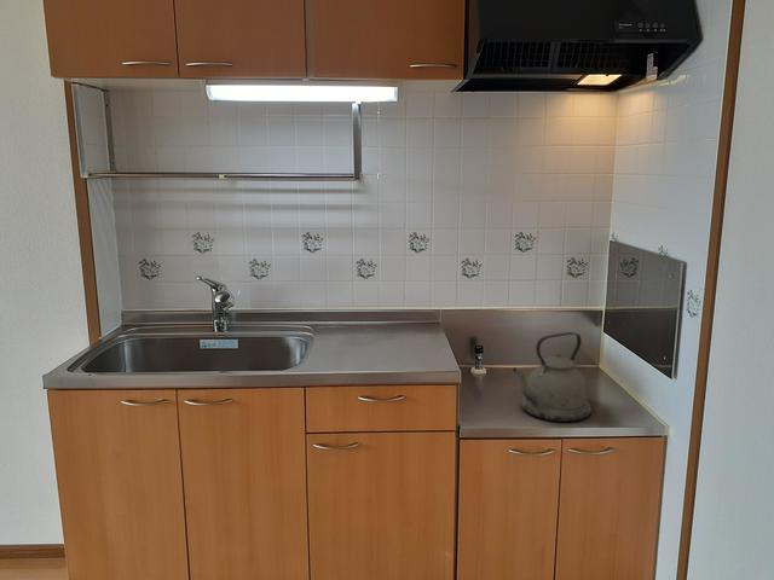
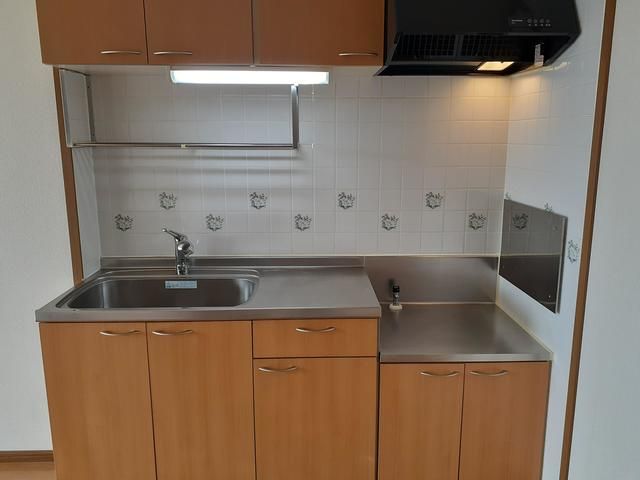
- kettle [512,331,593,423]
